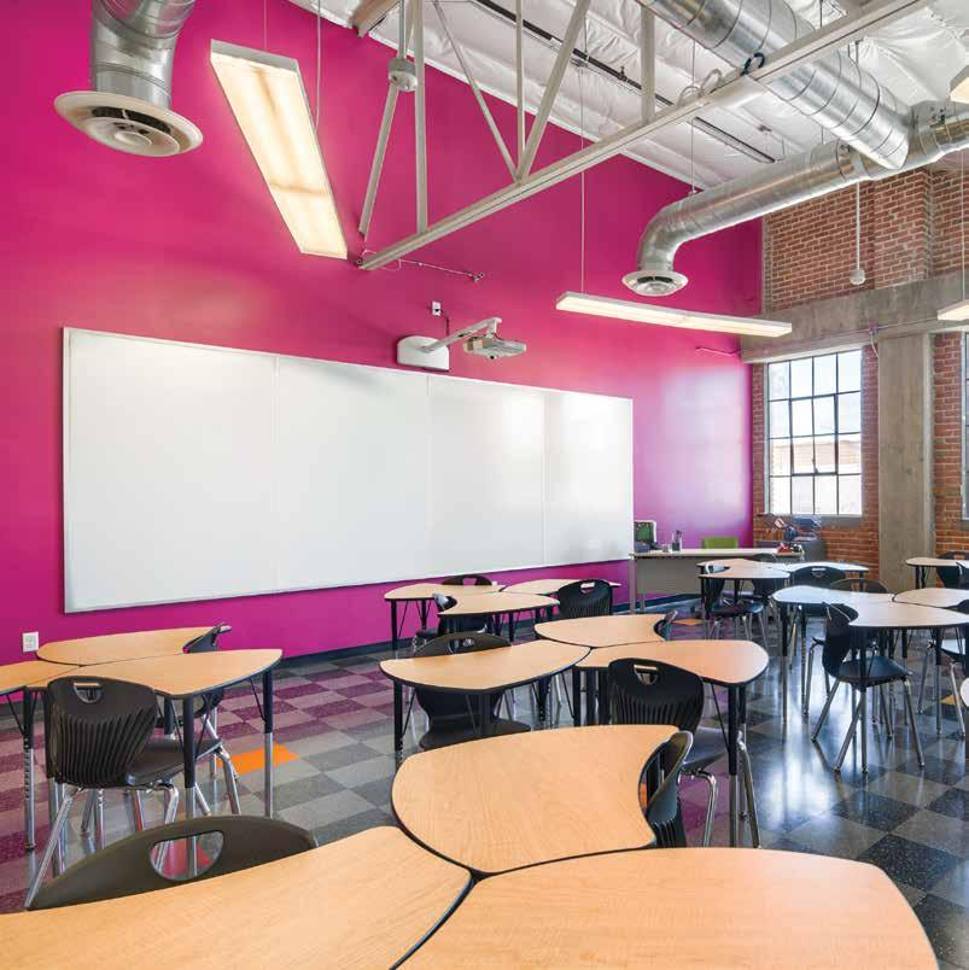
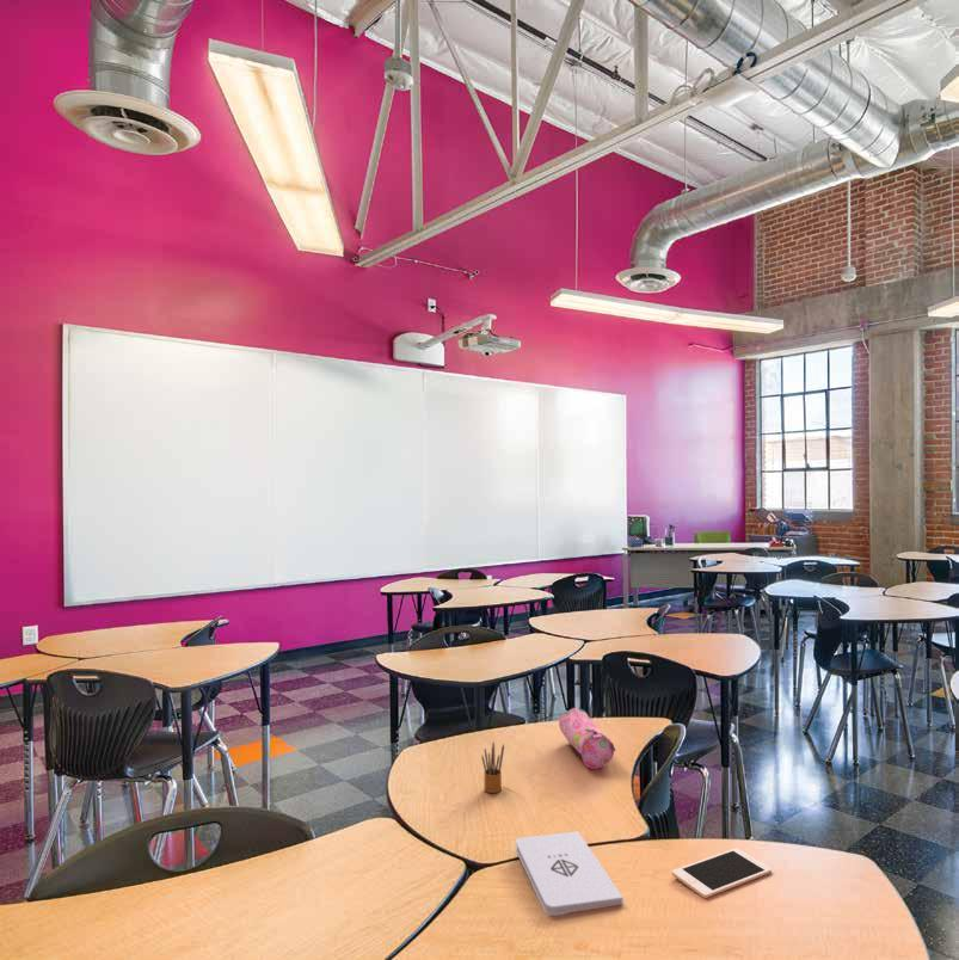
+ pencil box [480,741,505,794]
+ cell phone [671,847,773,899]
+ pencil case [558,707,617,770]
+ notepad [515,830,625,917]
